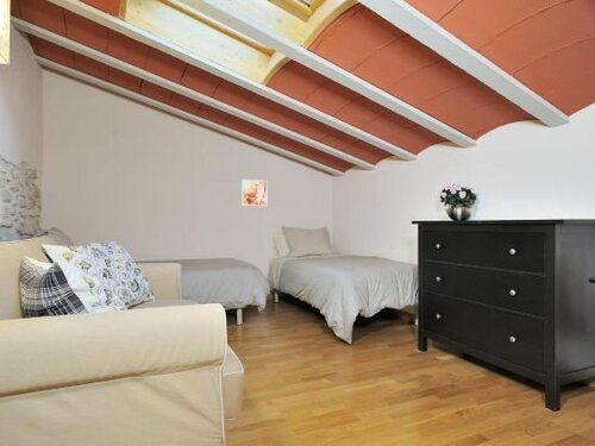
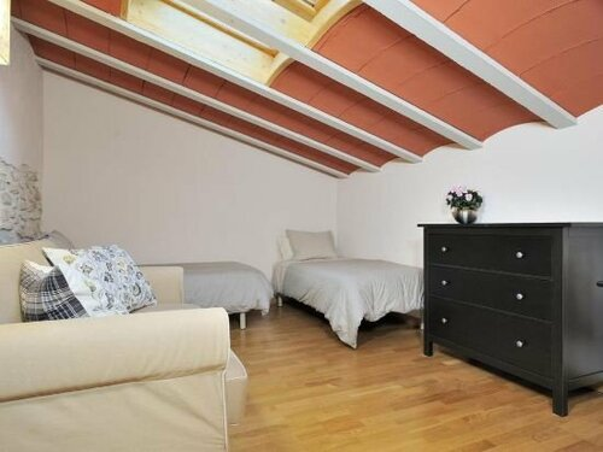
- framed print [240,178,268,207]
